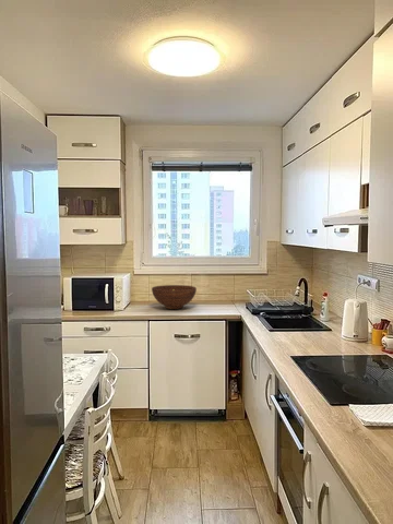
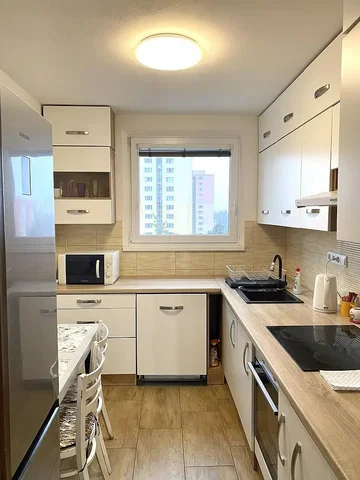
- fruit bowl [151,284,198,310]
